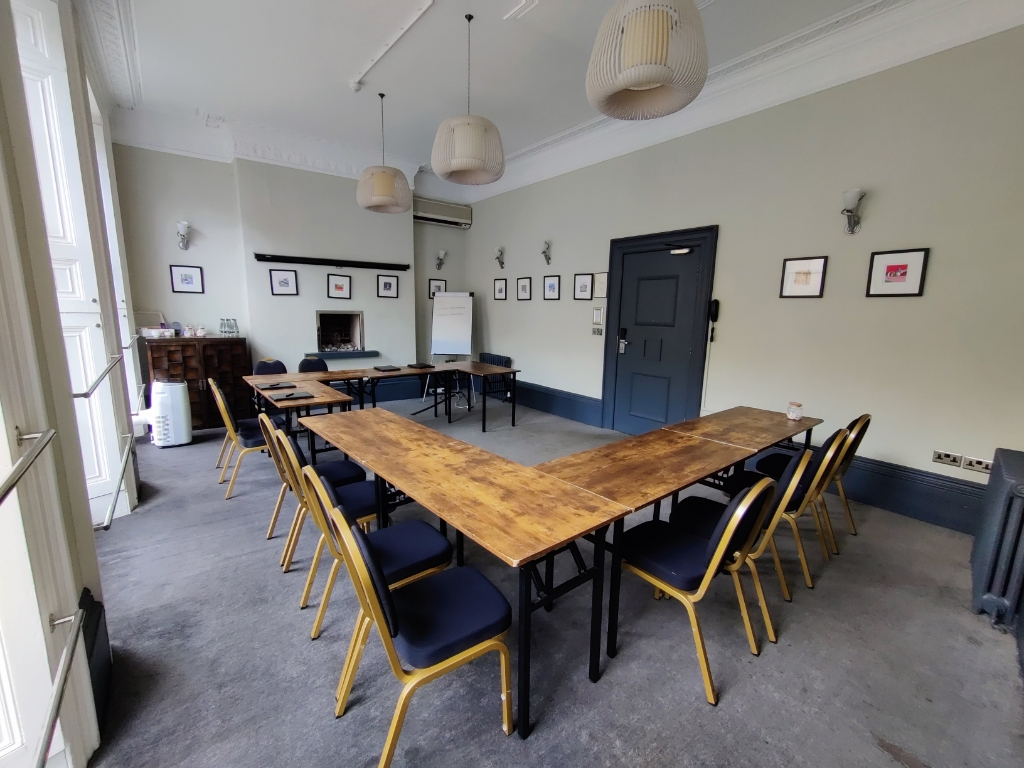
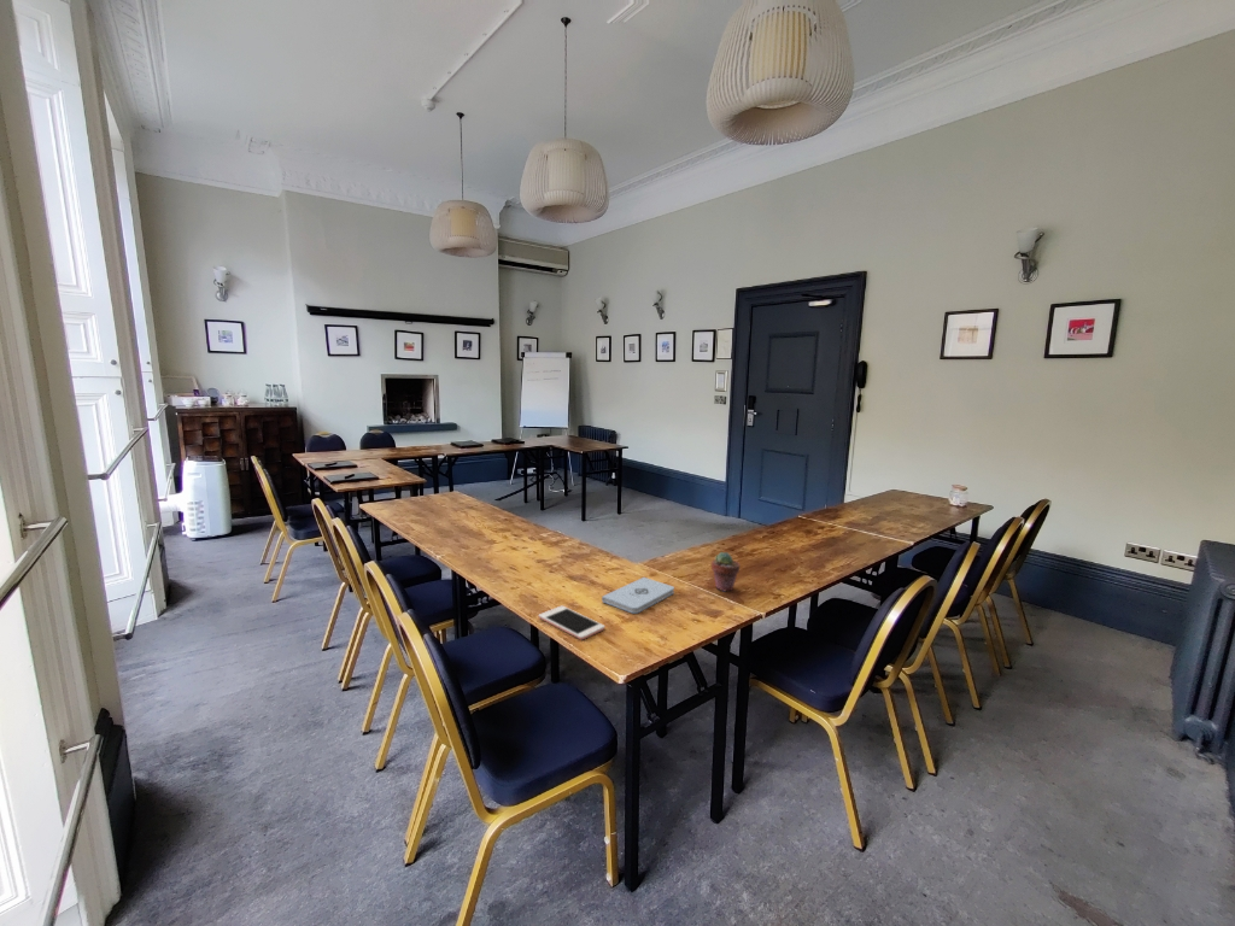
+ cell phone [538,605,605,641]
+ potted succulent [710,551,742,593]
+ notepad [601,576,675,615]
